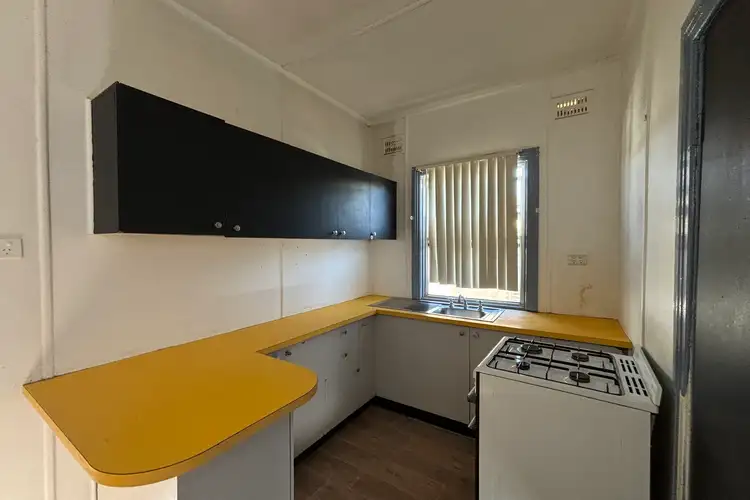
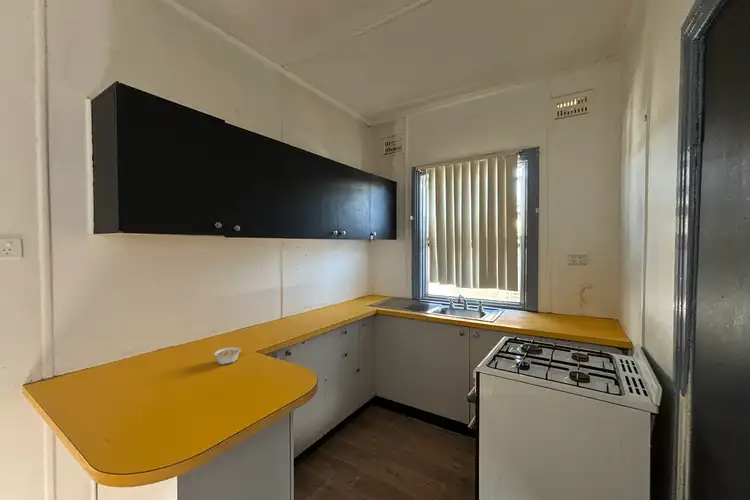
+ legume [213,346,242,366]
